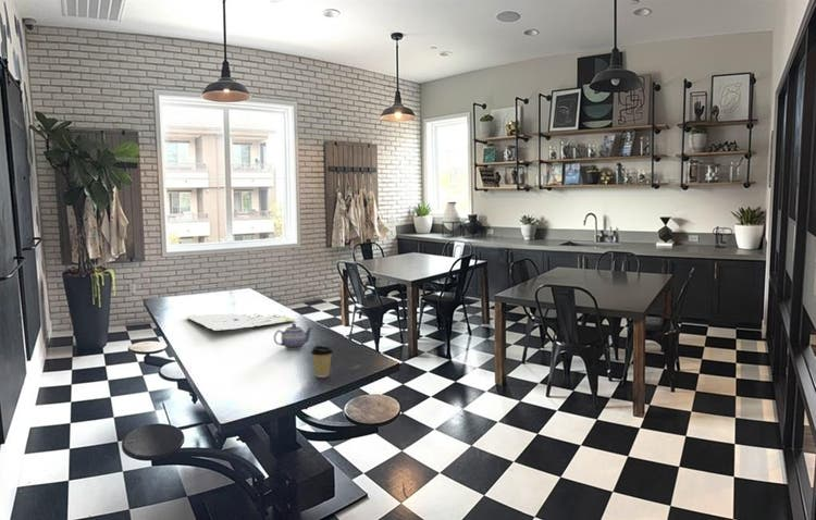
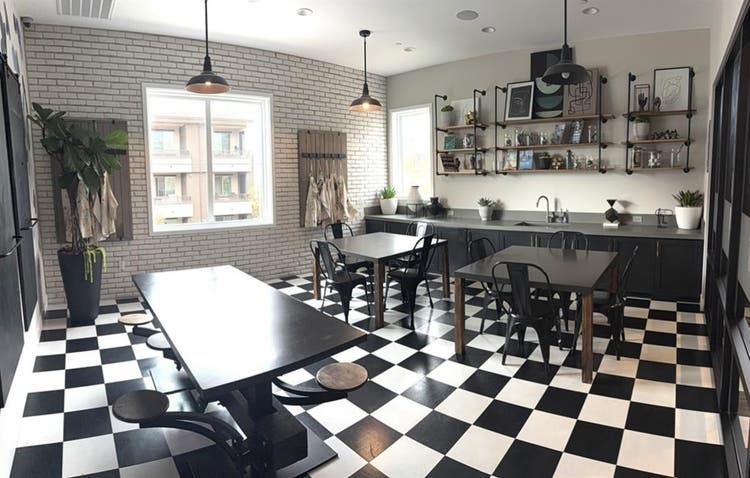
- coffee cup [310,345,334,379]
- teapot [273,323,314,350]
- board game [186,312,298,332]
